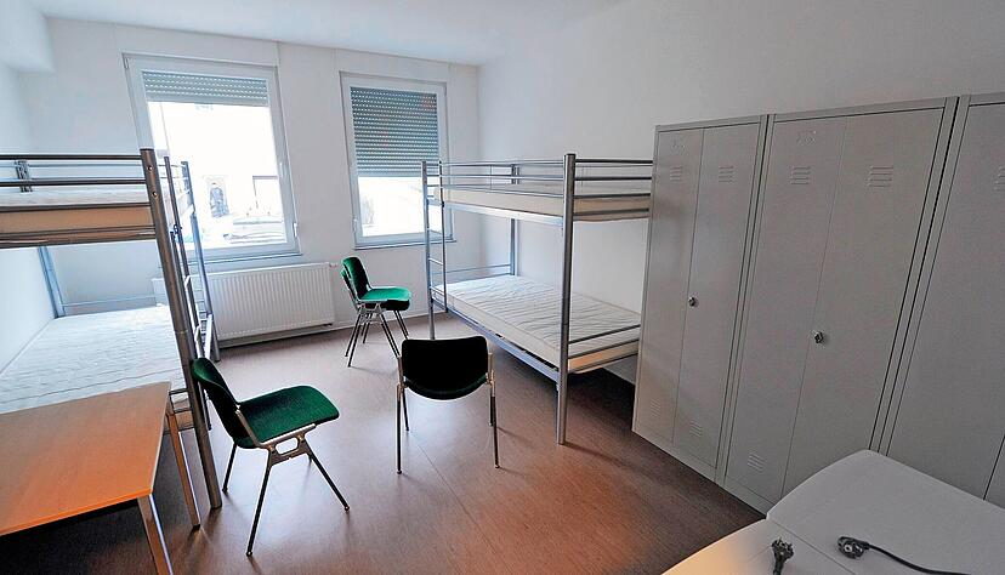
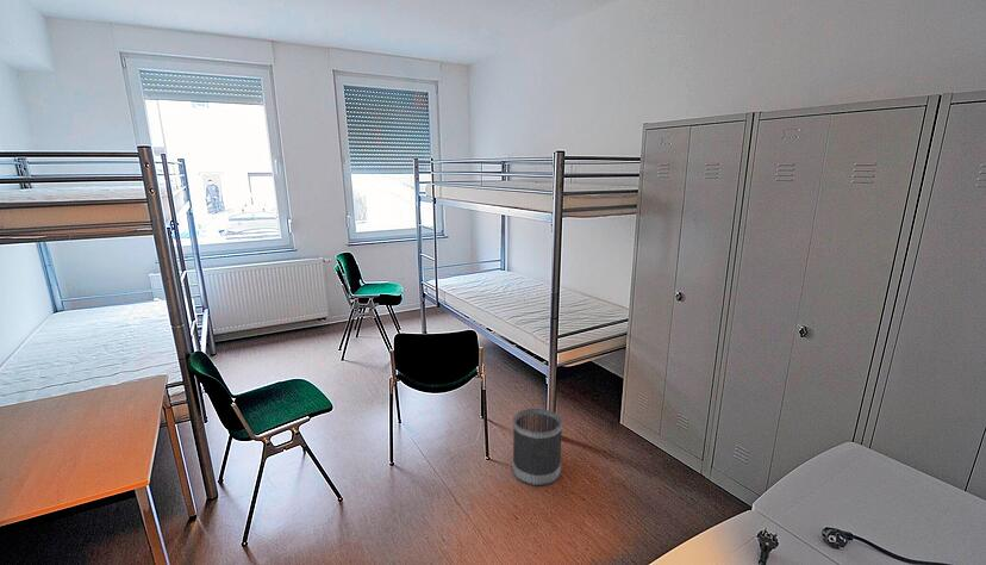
+ wastebasket [511,408,563,486]
